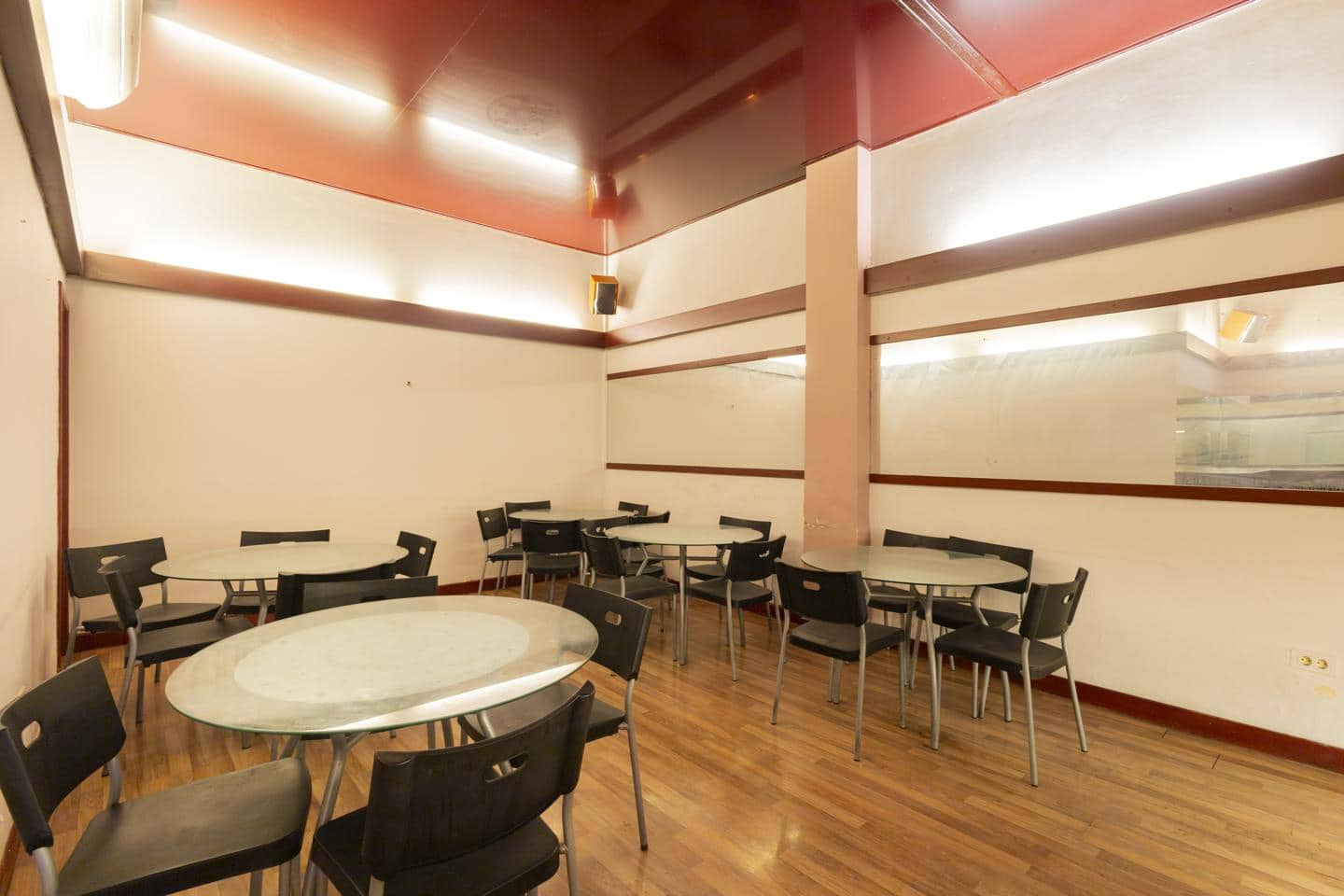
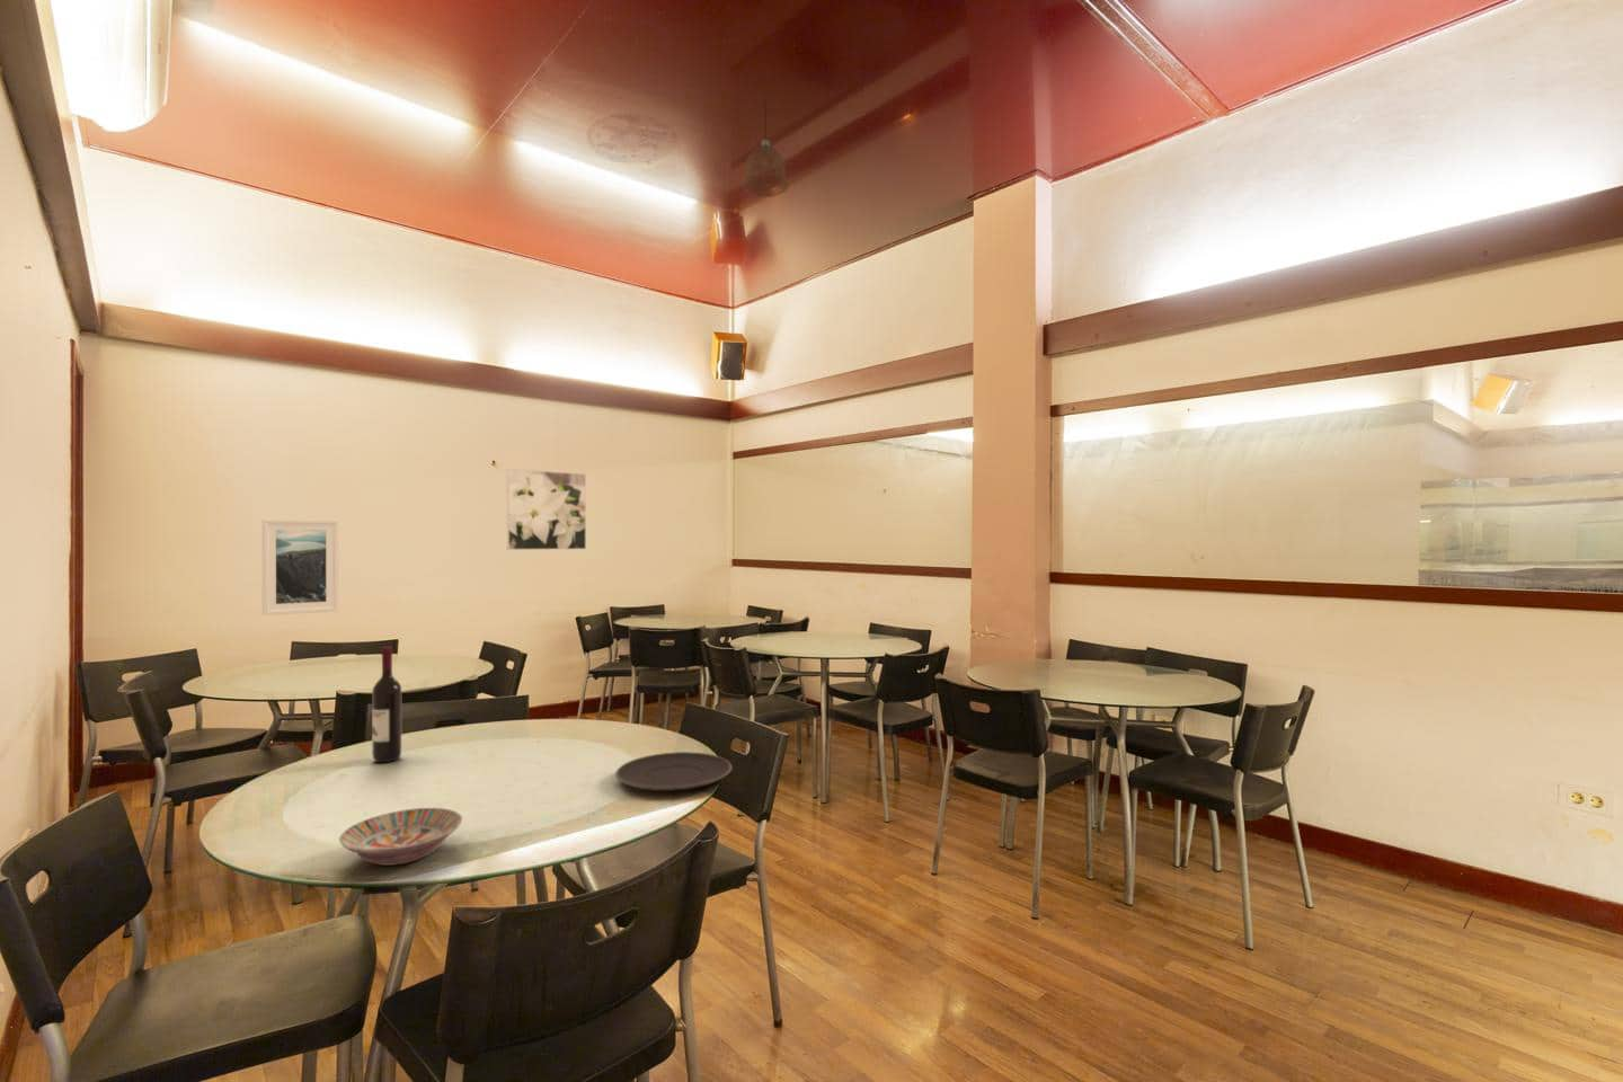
+ wine bottle [371,646,402,763]
+ pendant lamp [741,99,790,198]
+ plate [615,751,734,792]
+ bowl [338,807,464,867]
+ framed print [262,517,339,617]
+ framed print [506,467,587,551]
